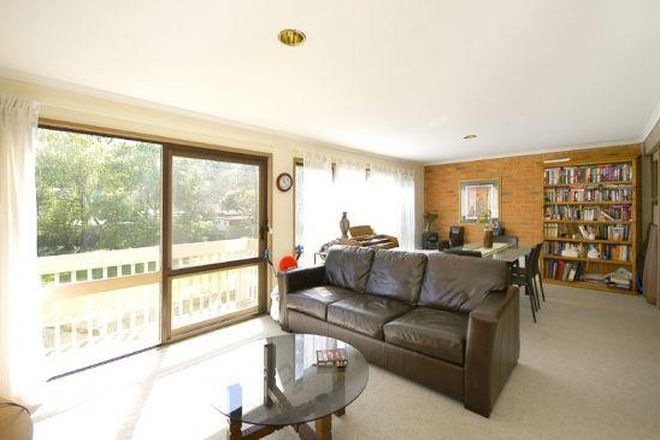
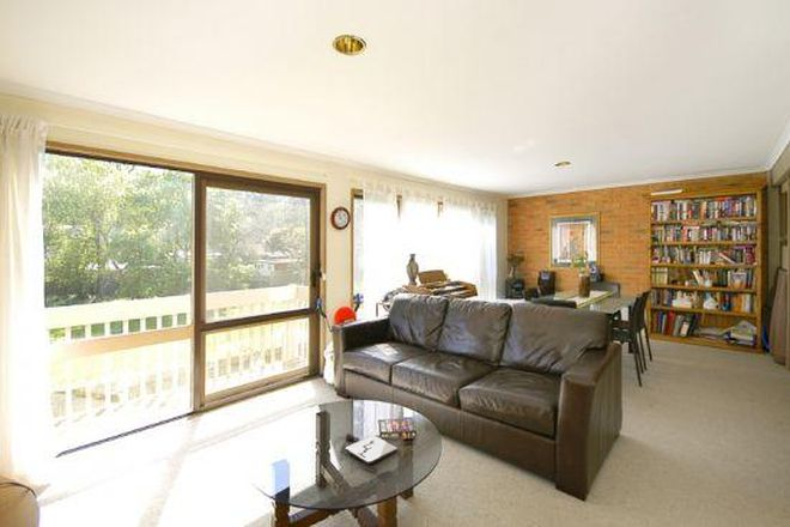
+ board game [339,431,399,473]
